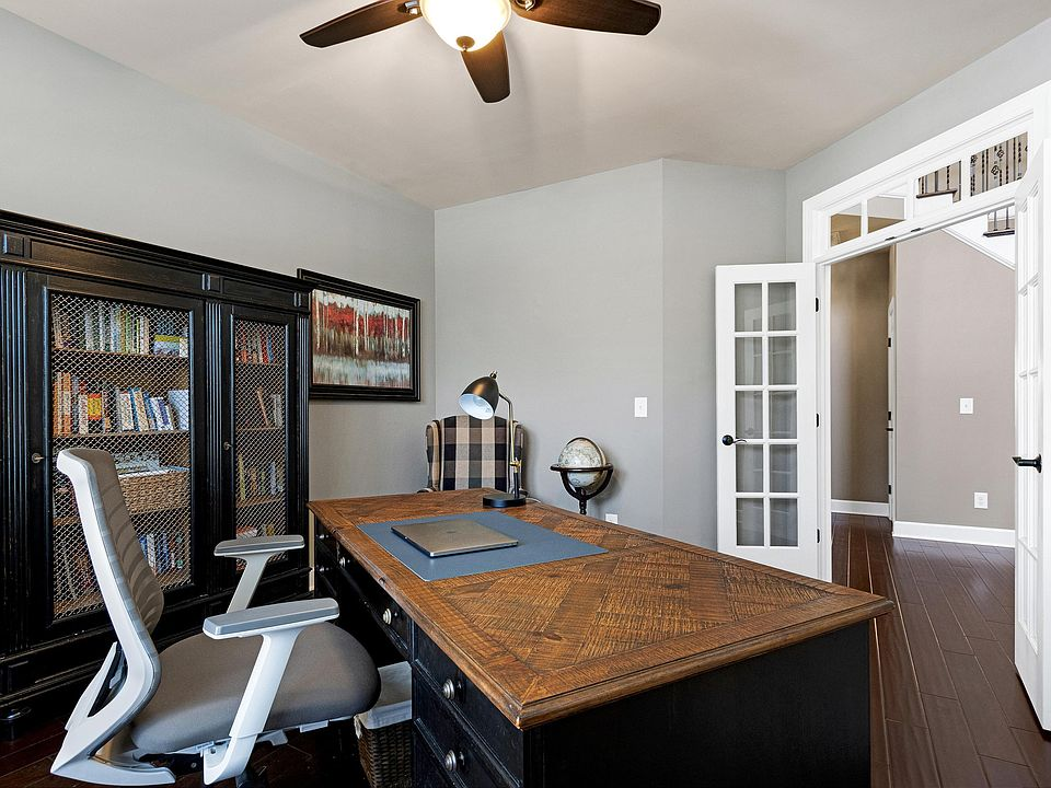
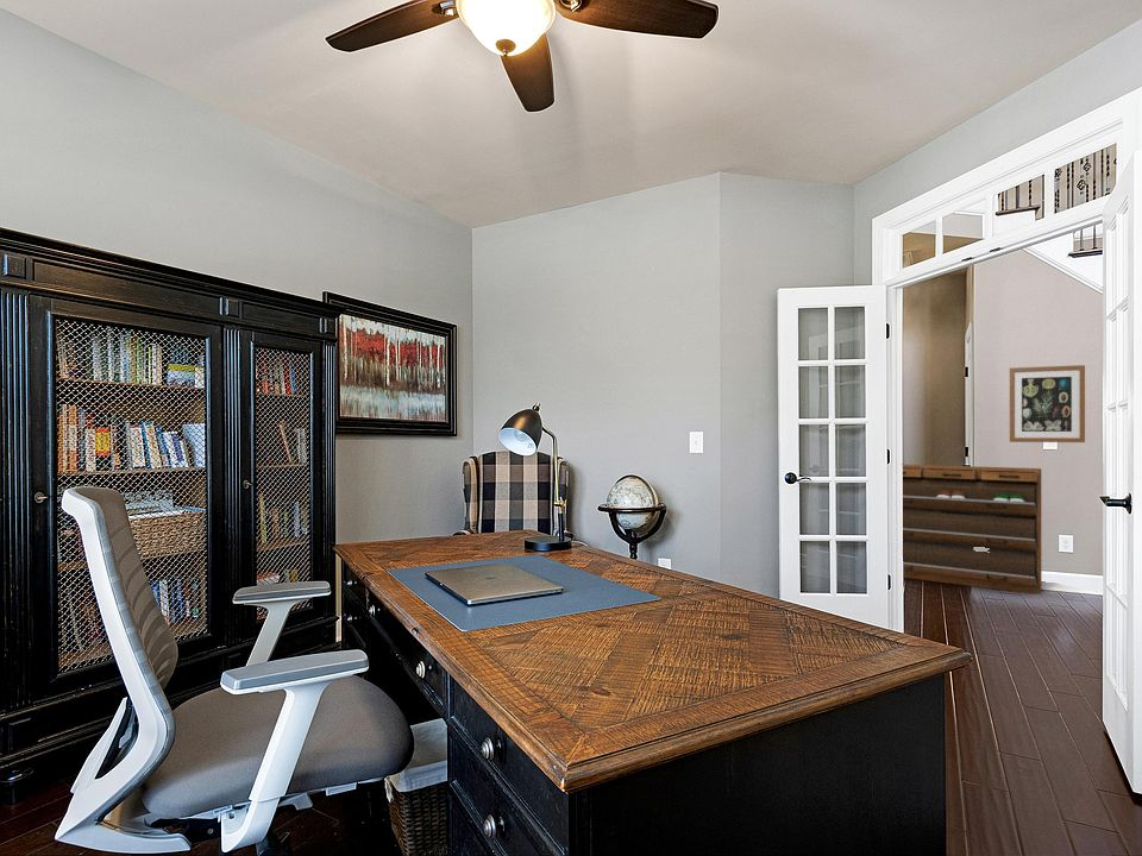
+ shoe rack [902,464,1042,594]
+ wall art [1009,364,1086,443]
